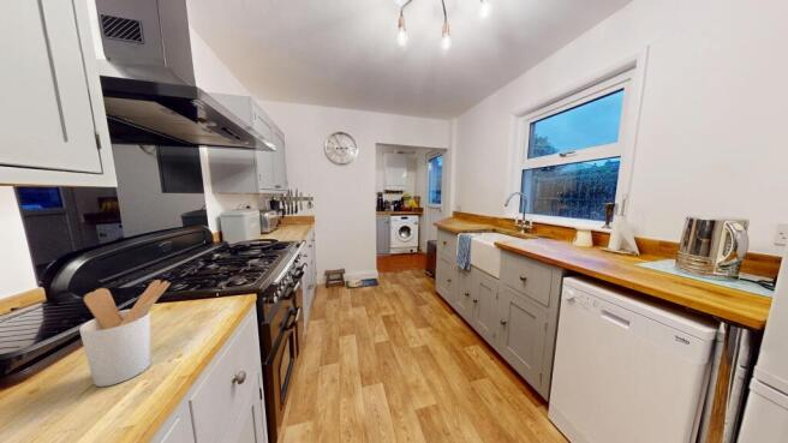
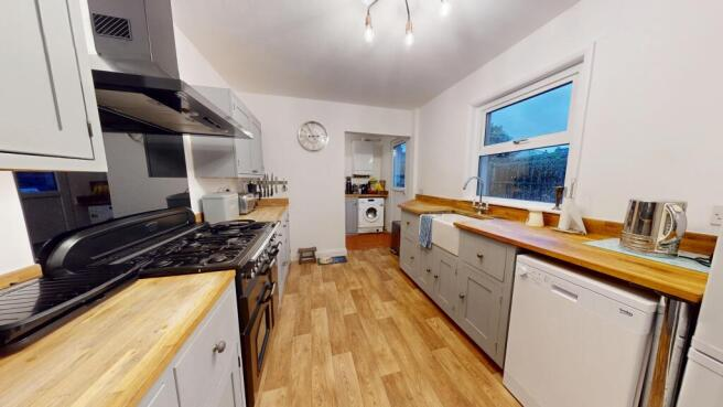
- utensil holder [78,279,171,388]
